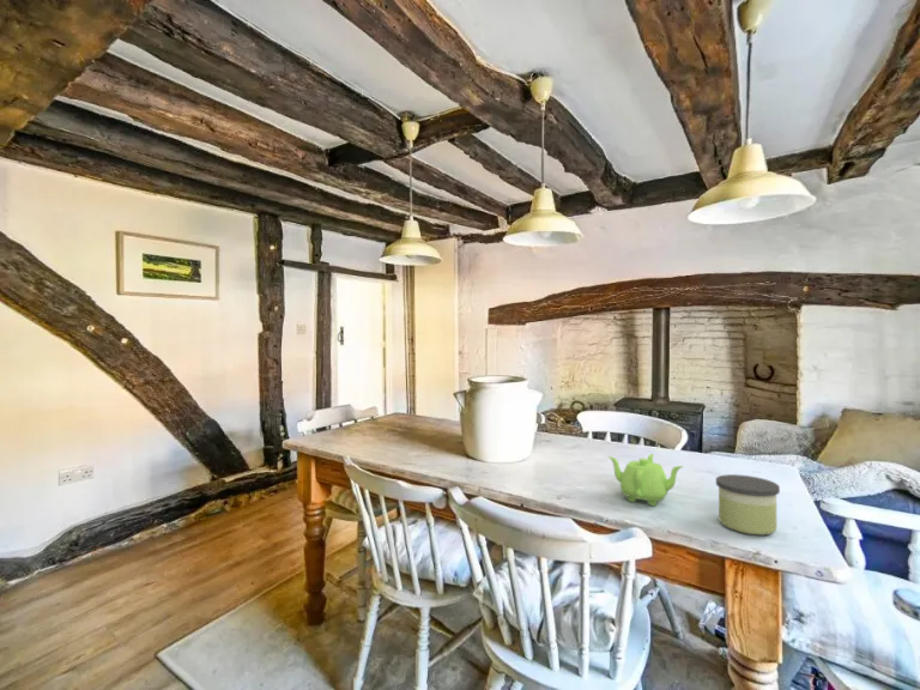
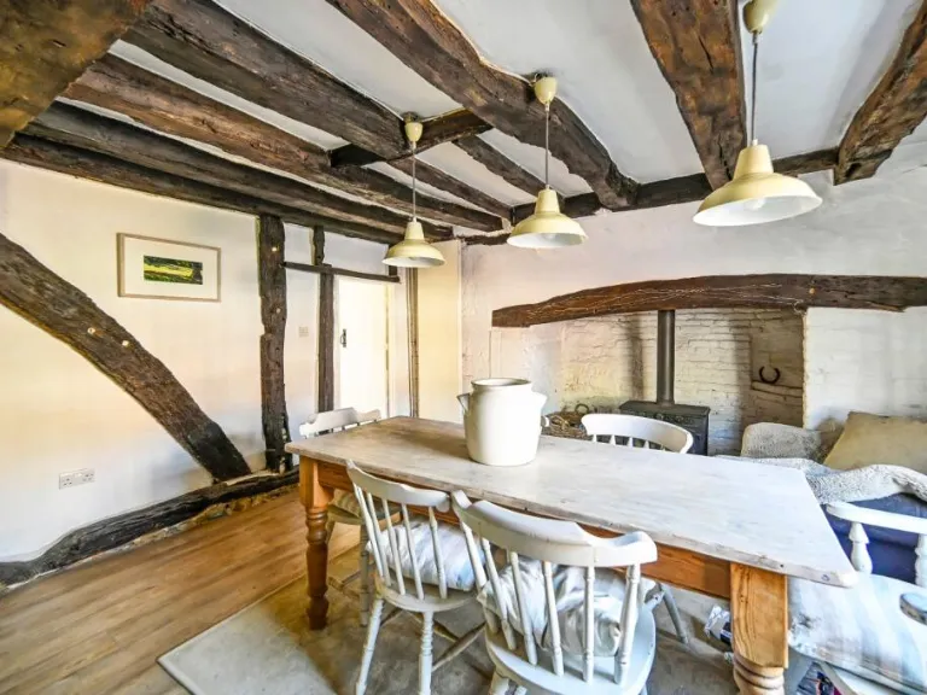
- candle [715,473,781,535]
- teapot [607,453,684,507]
